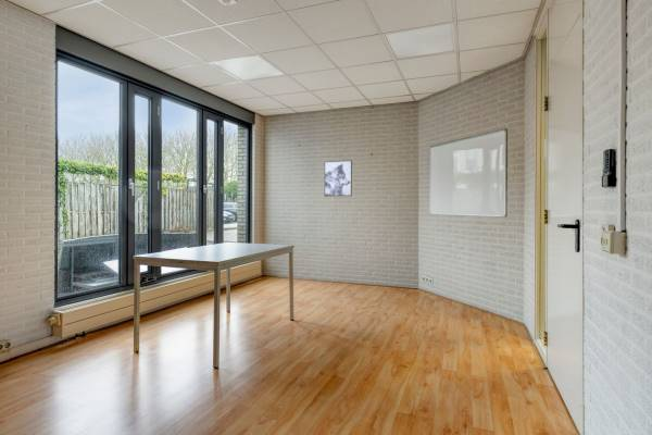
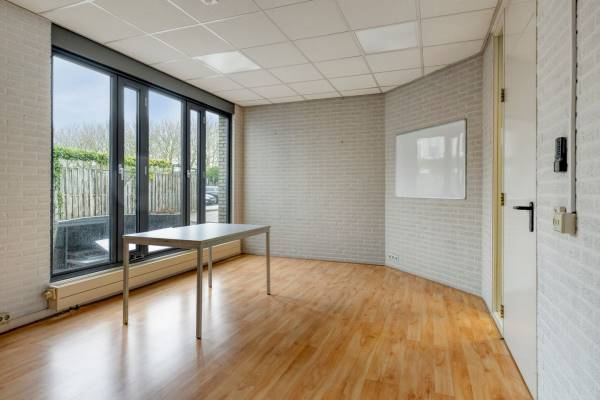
- wall art [323,159,353,198]
